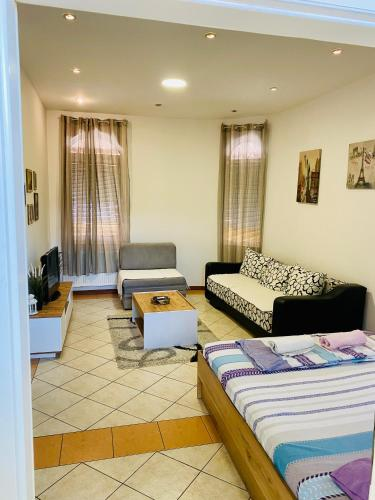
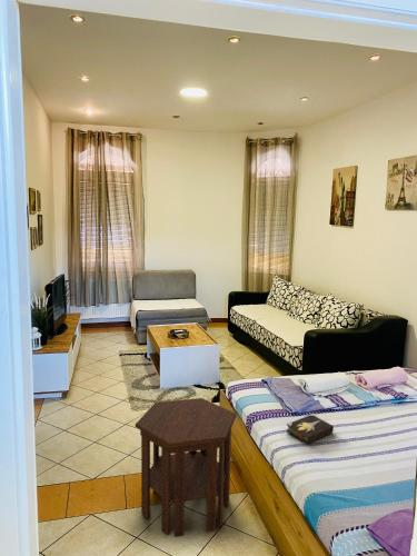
+ hardback book [285,414,335,445]
+ side table [135,397,238,538]
